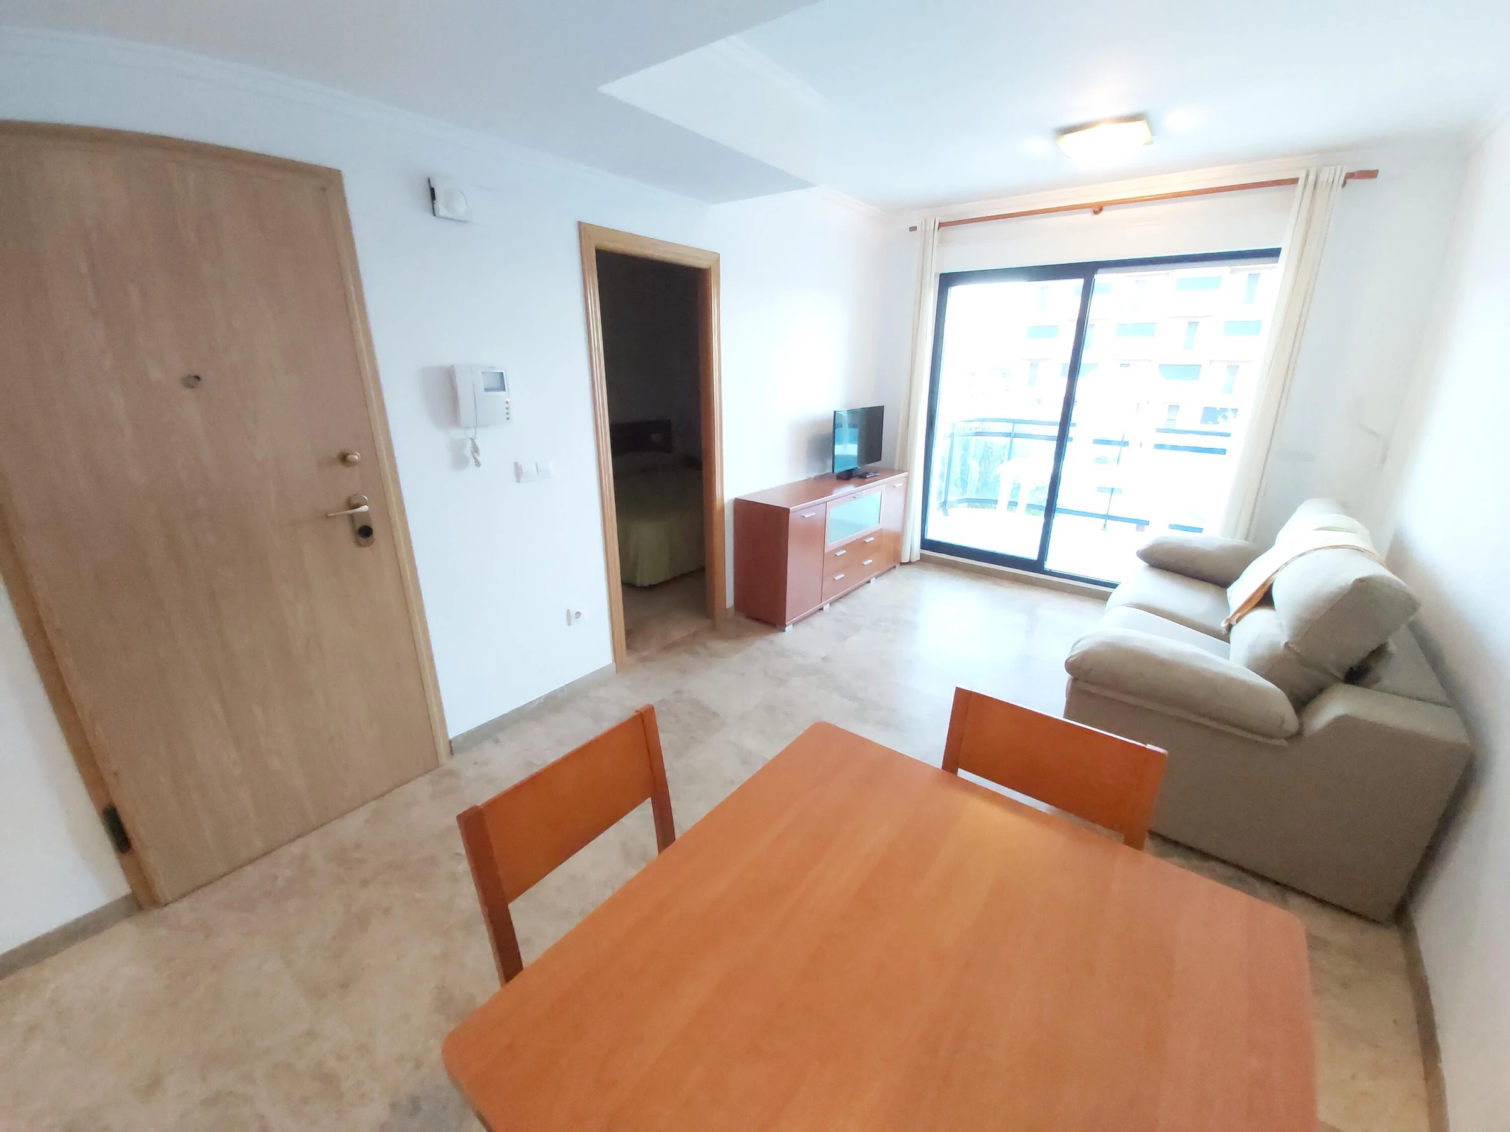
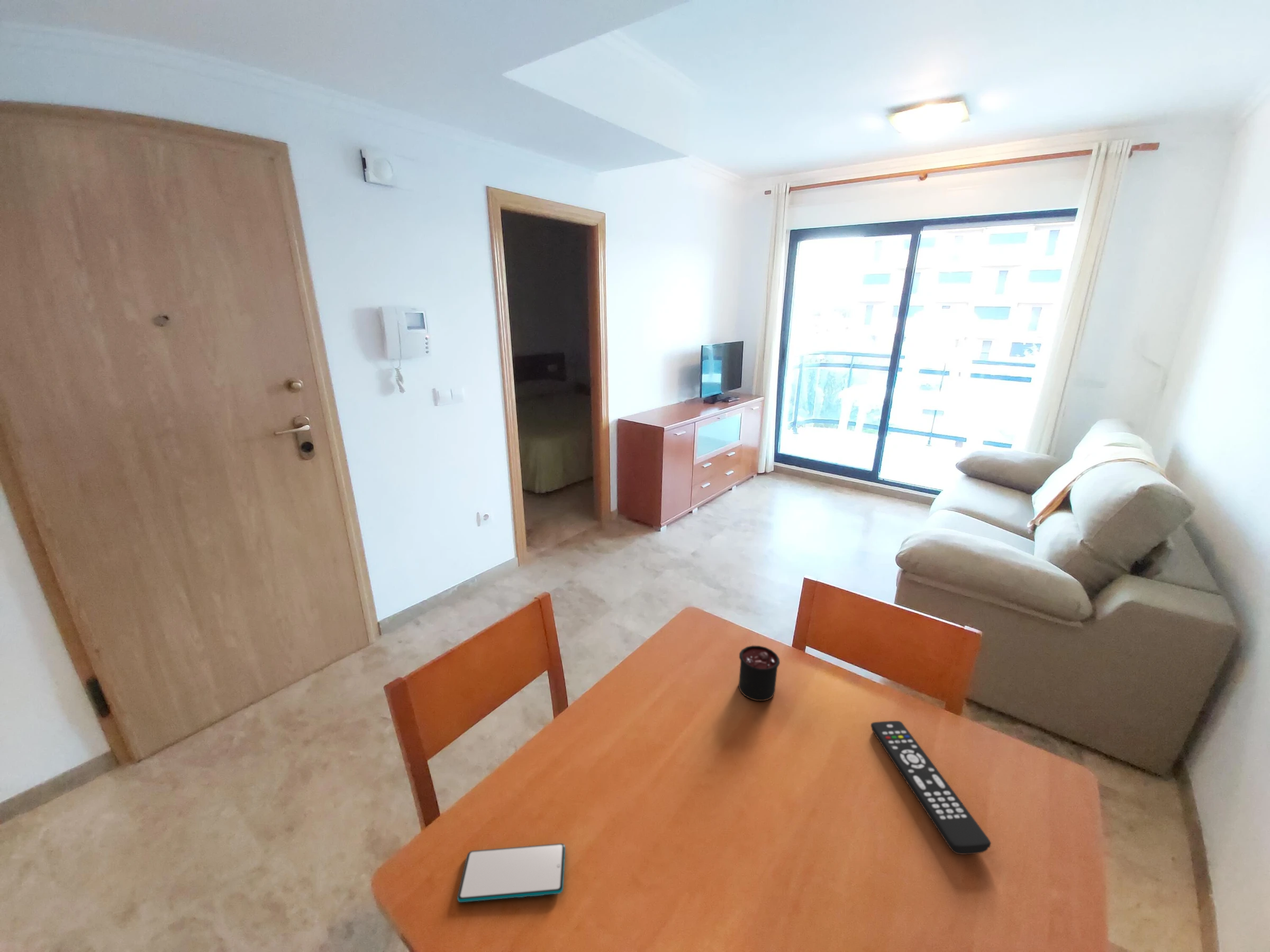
+ remote control [870,720,992,855]
+ candle [738,645,781,702]
+ smartphone [457,843,566,903]
